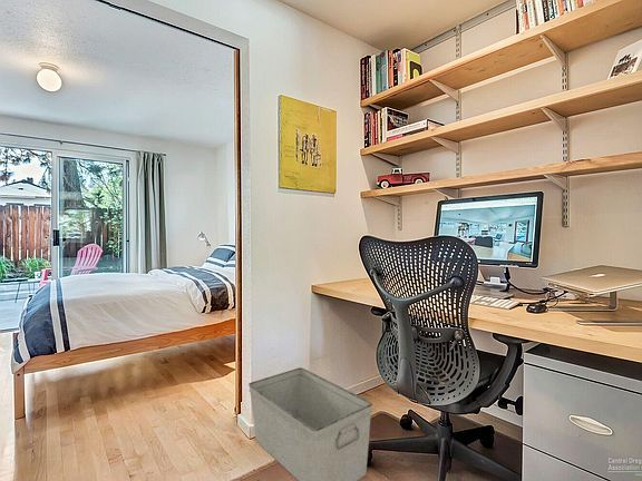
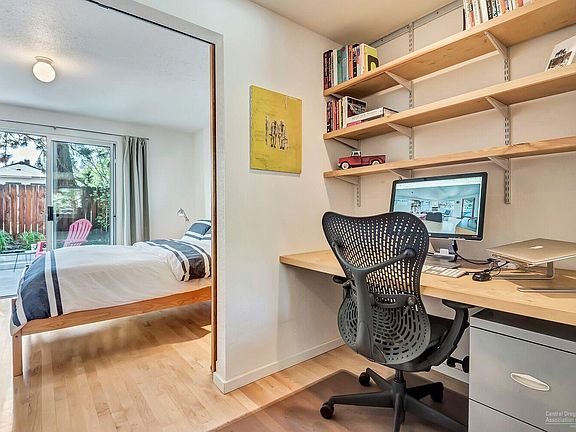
- storage bin [247,366,373,481]
